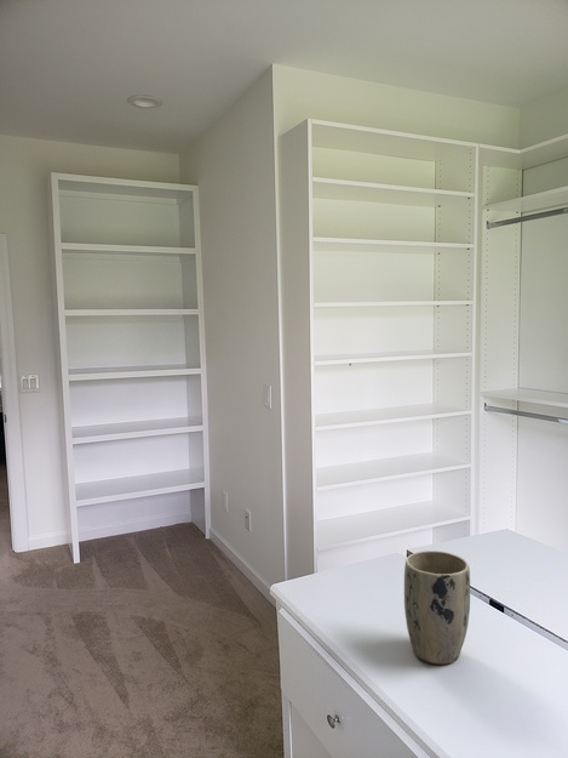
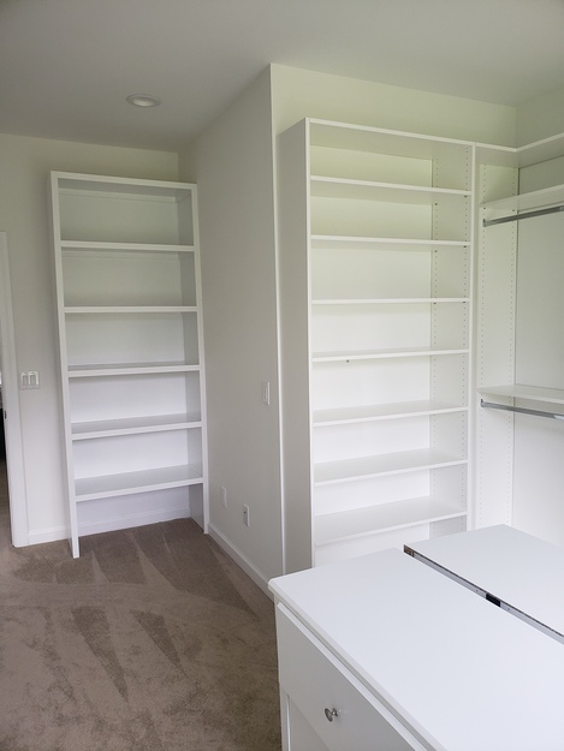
- plant pot [403,549,471,666]
